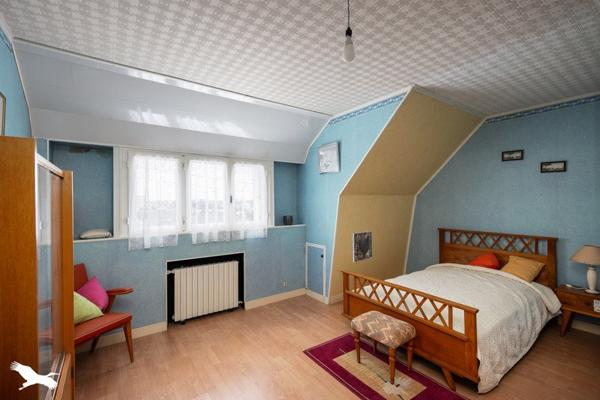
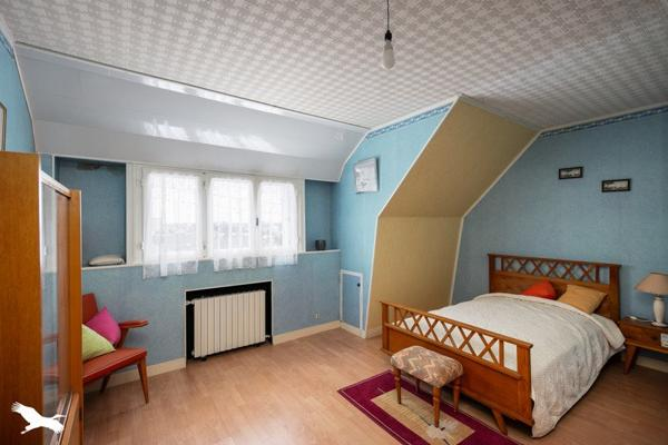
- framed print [351,230,374,263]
